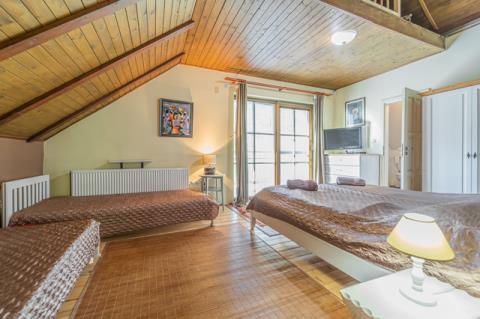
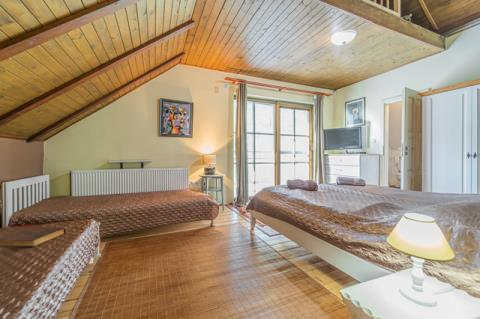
+ book [0,227,66,248]
